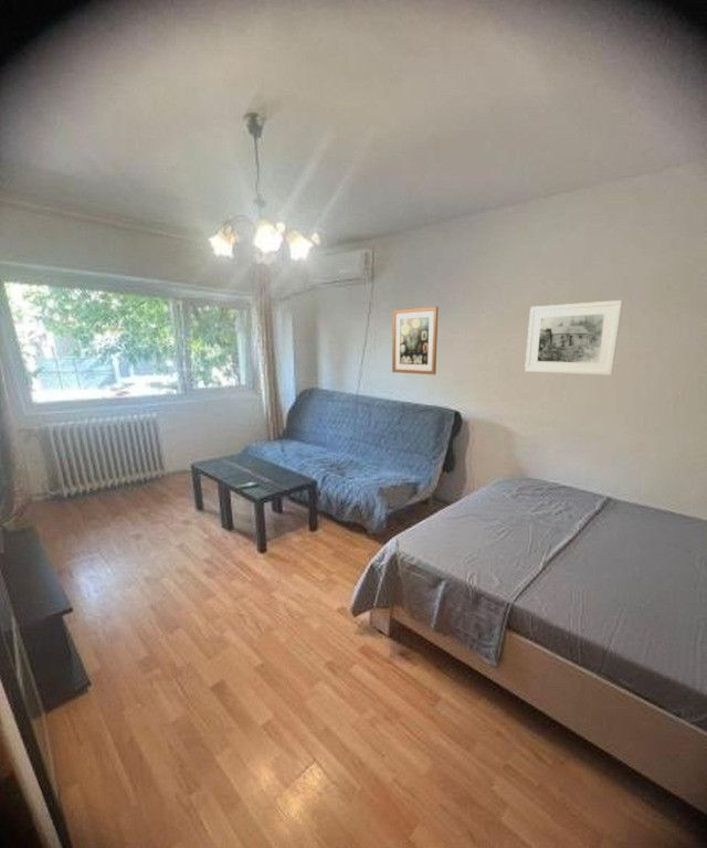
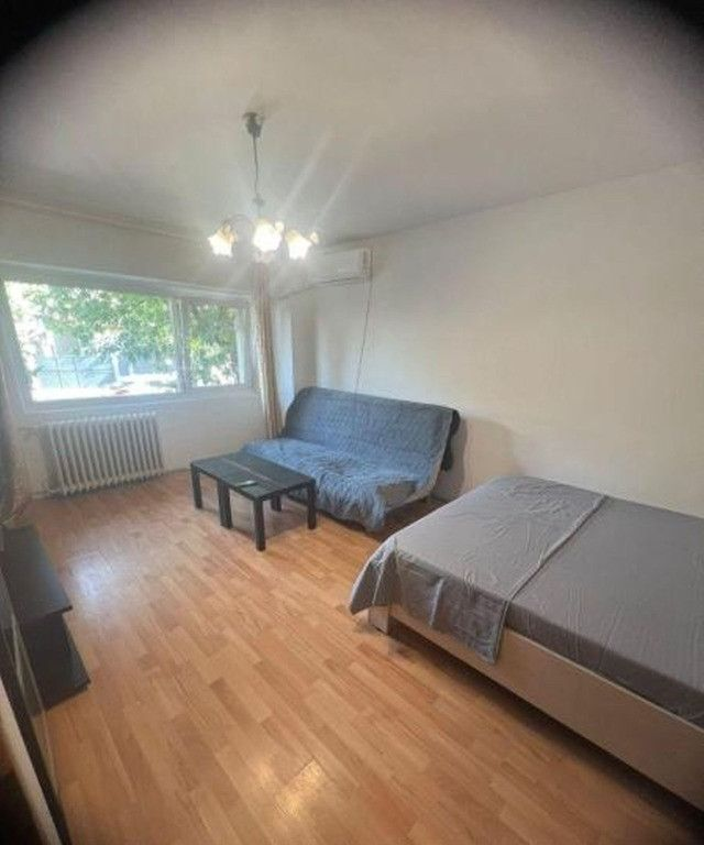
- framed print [524,299,623,377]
- wall art [391,306,440,375]
